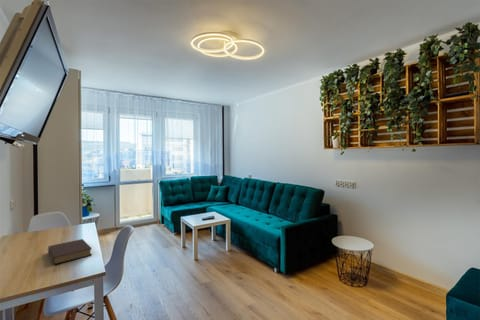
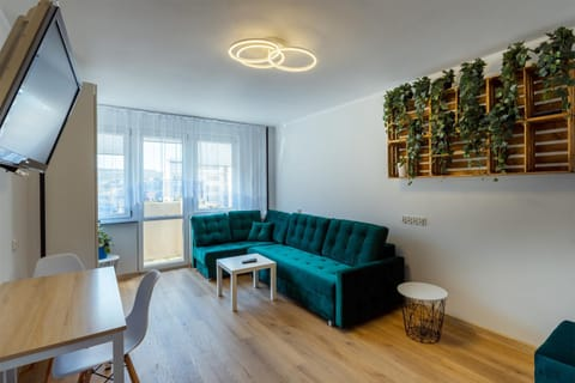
- book [47,238,93,266]
